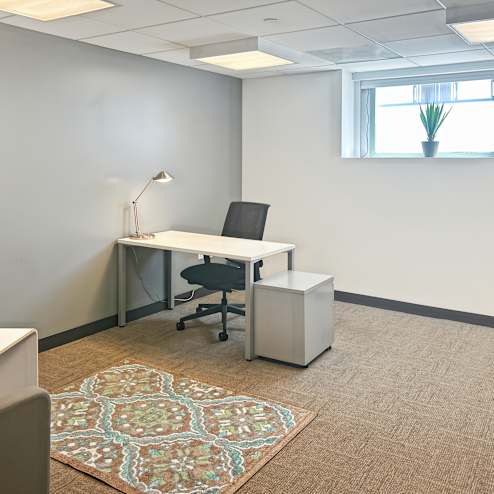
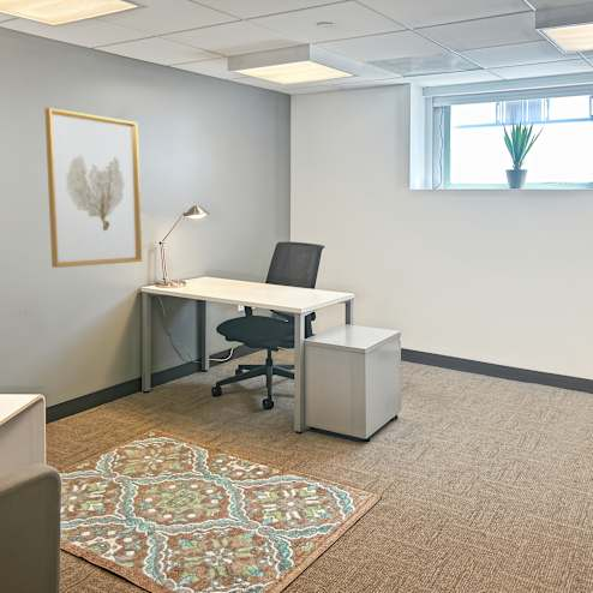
+ wall art [43,107,143,269]
